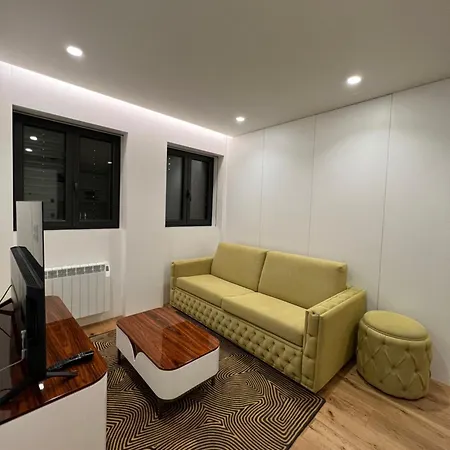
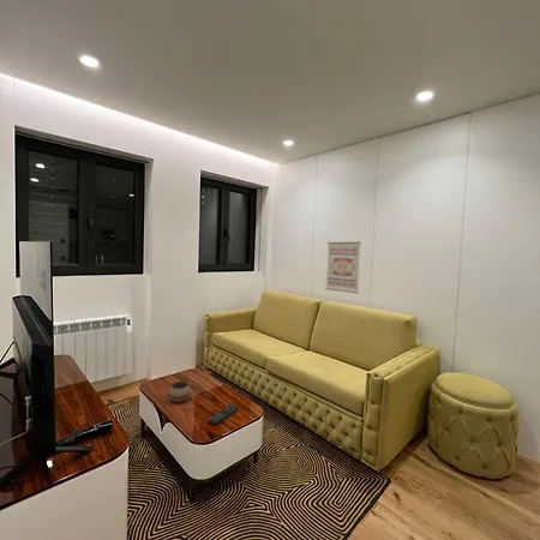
+ wall art [324,241,362,295]
+ remote control [208,403,239,426]
+ decorative bowl [168,380,191,403]
